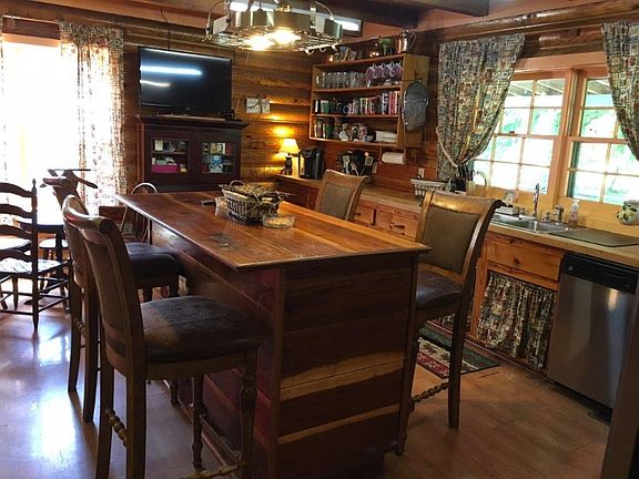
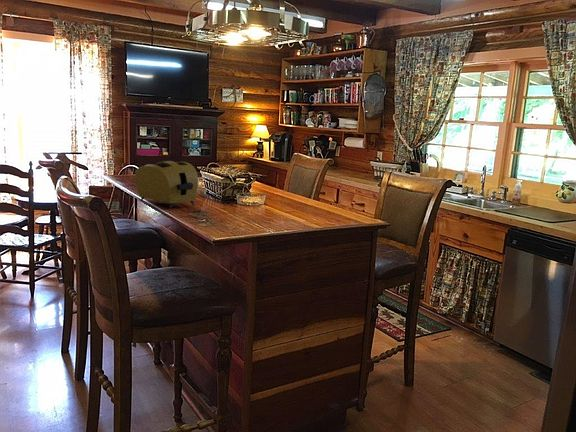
+ toaster [134,160,199,210]
